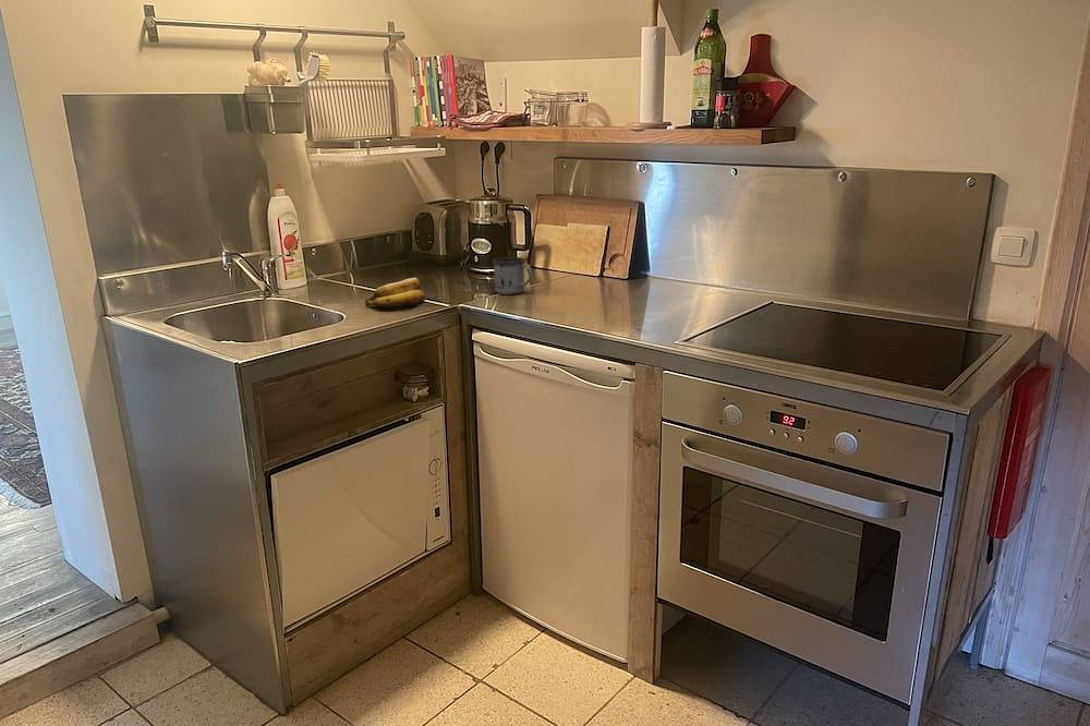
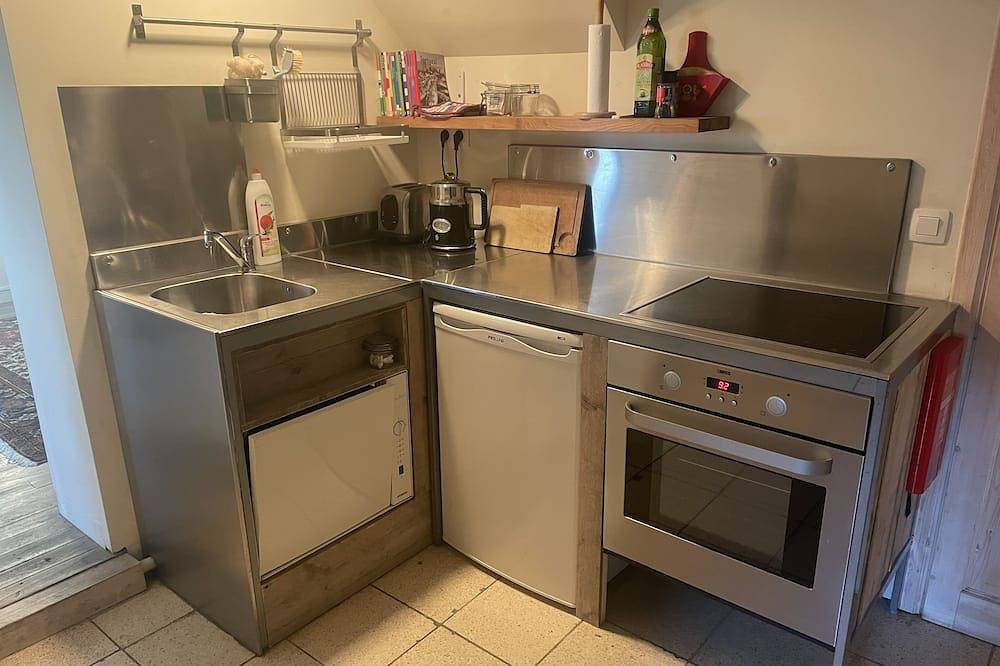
- banana [364,277,426,308]
- mug [492,256,533,295]
